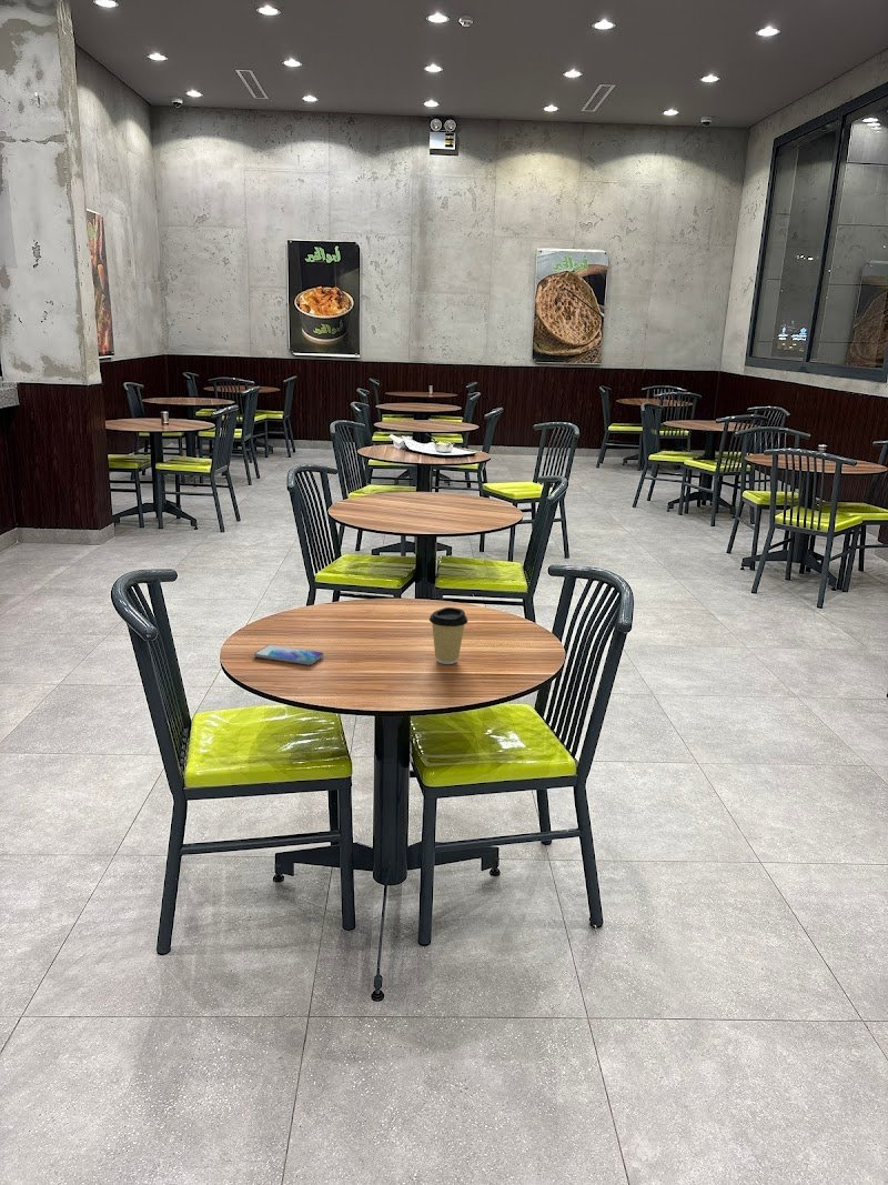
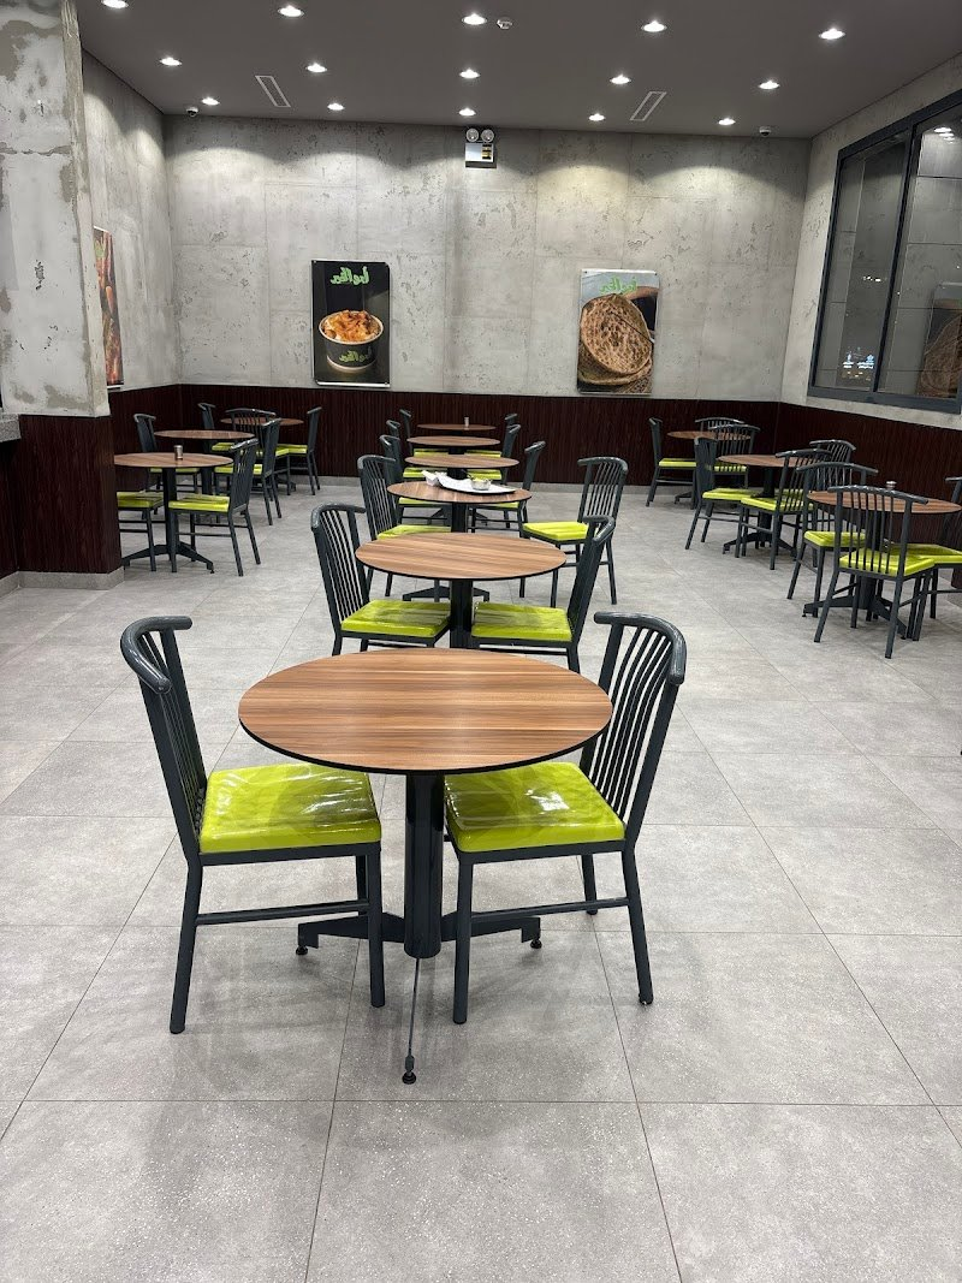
- coffee cup [428,606,468,665]
- smartphone [253,644,325,666]
